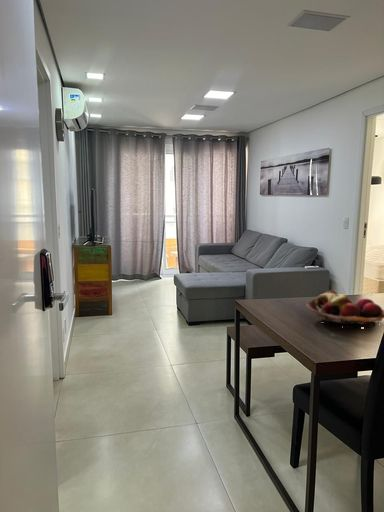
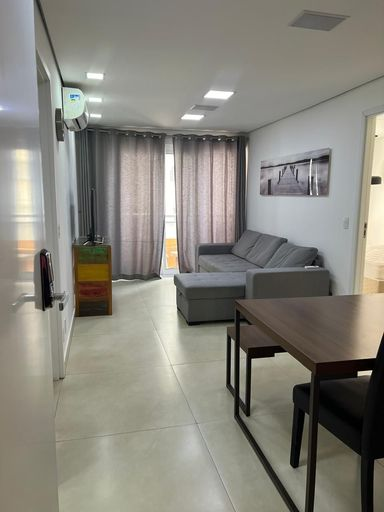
- fruit basket [305,290,384,330]
